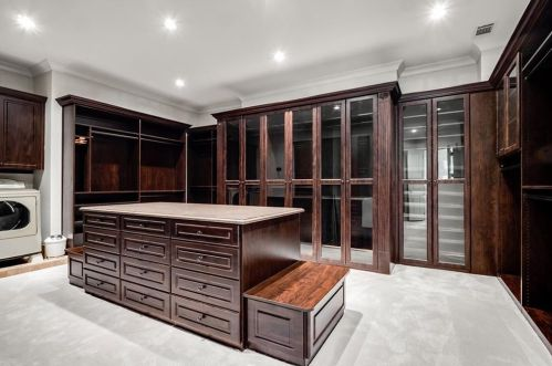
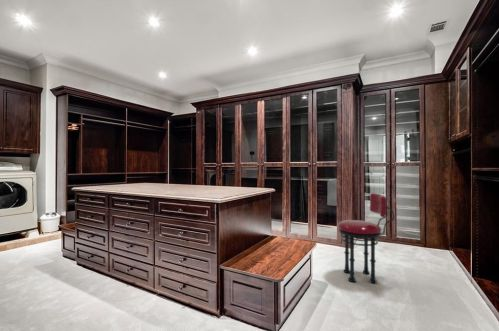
+ stool [337,192,395,284]
